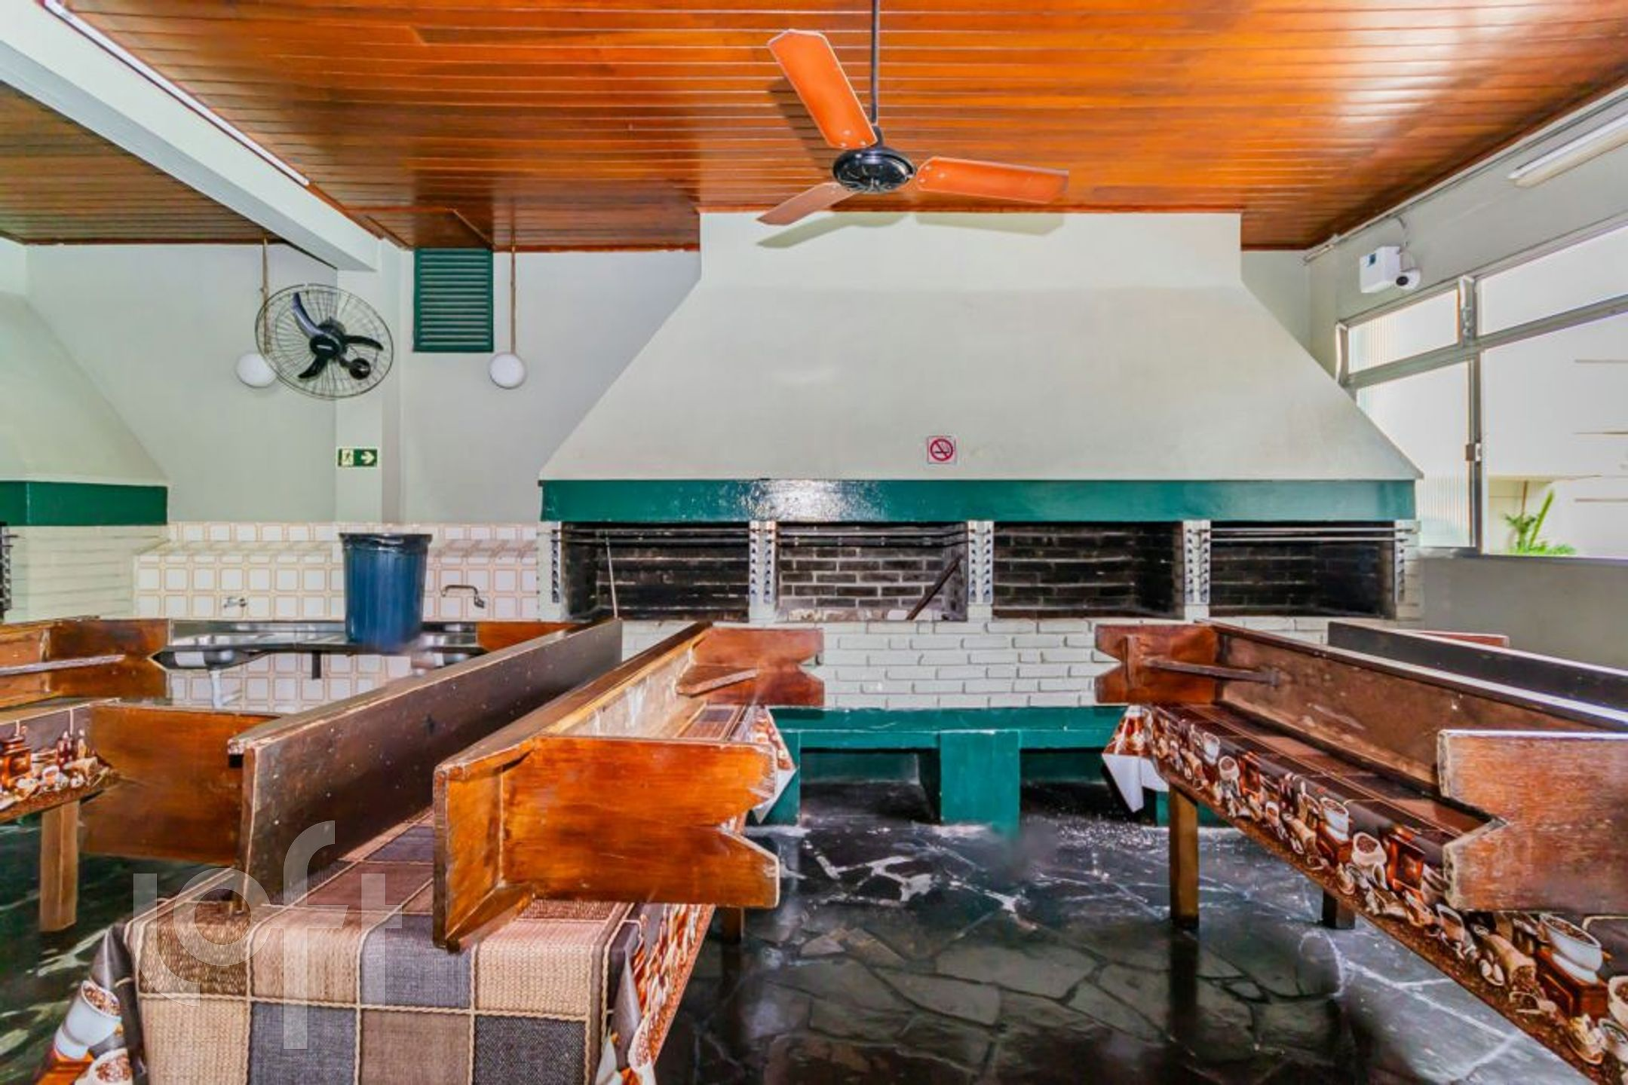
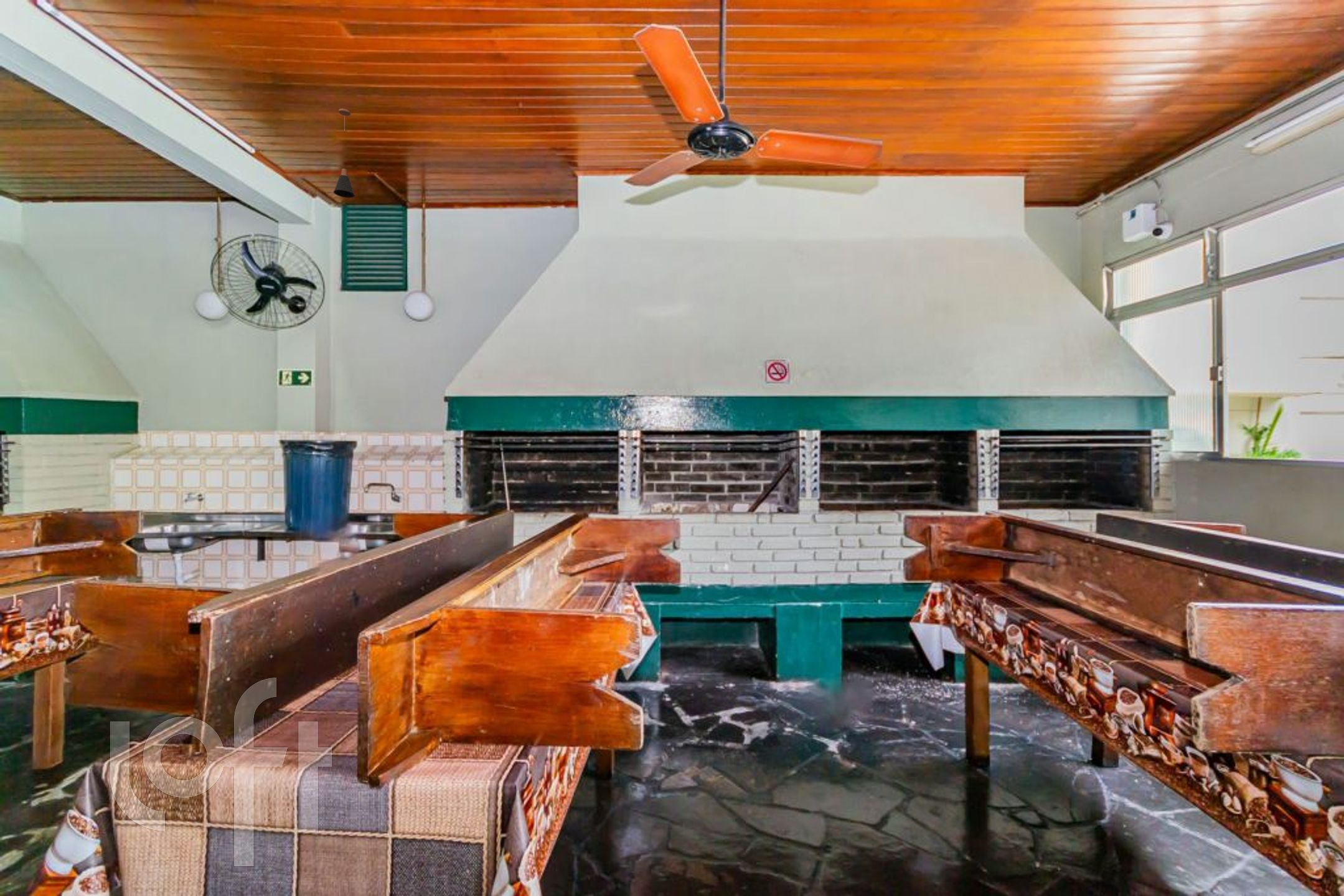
+ pendant lamp [333,108,355,198]
